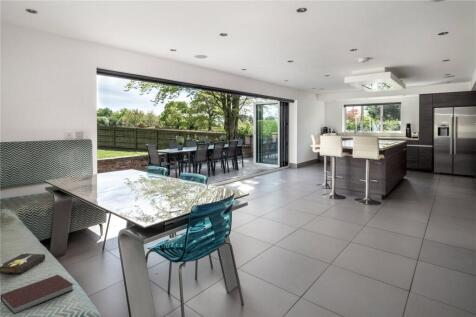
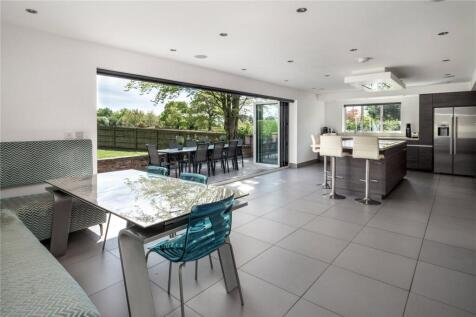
- hardback book [0,252,46,275]
- notebook [0,274,74,315]
